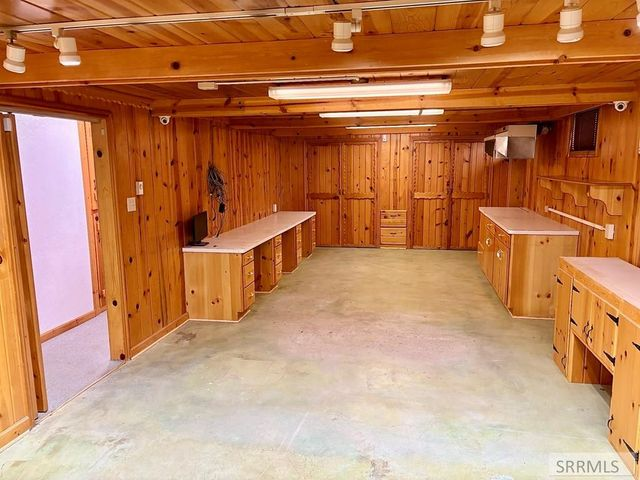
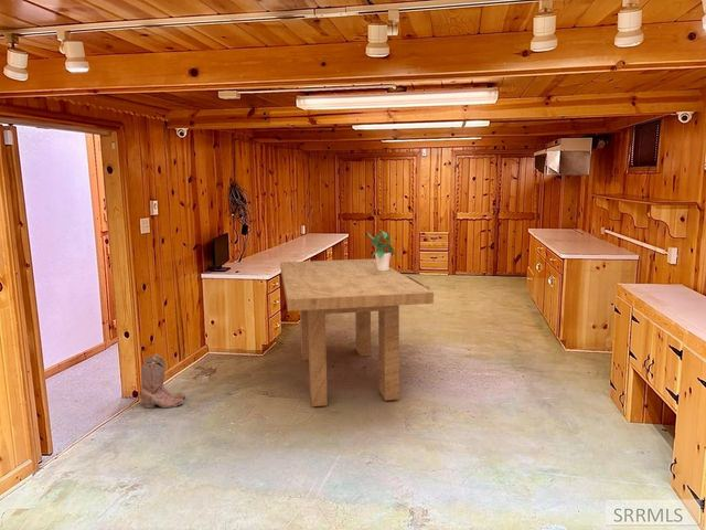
+ boots [140,353,186,409]
+ potted plant [366,230,398,271]
+ dining table [279,258,435,407]
